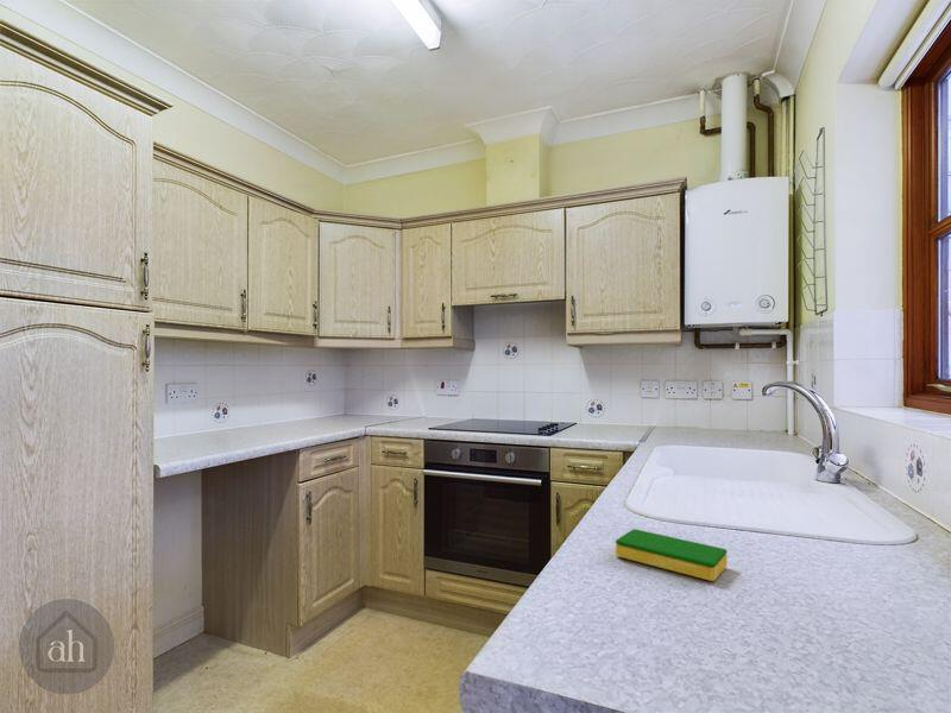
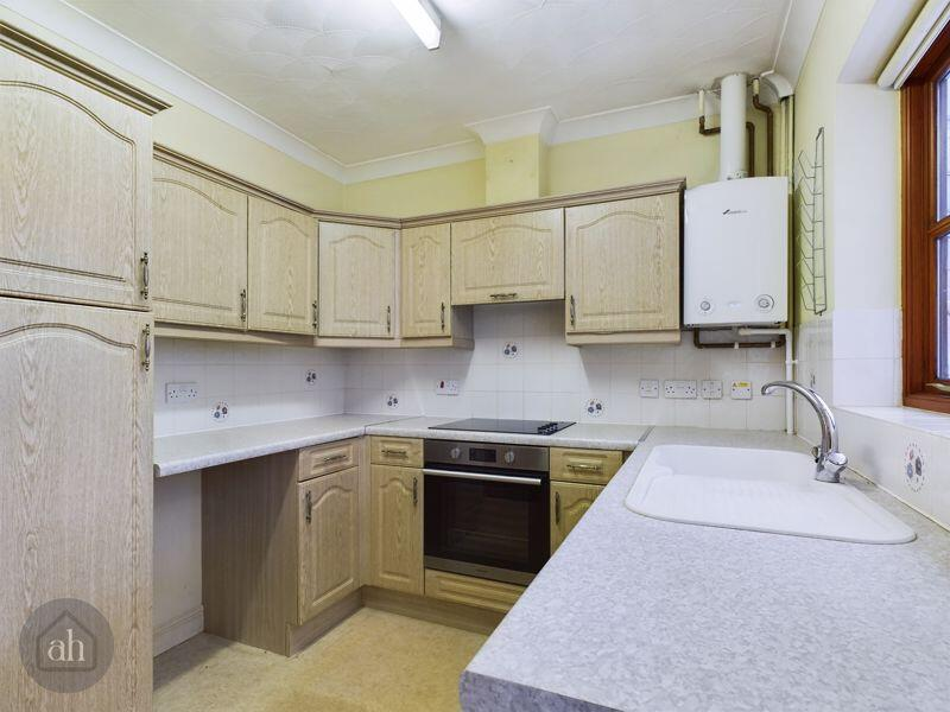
- dish sponge [615,528,729,582]
